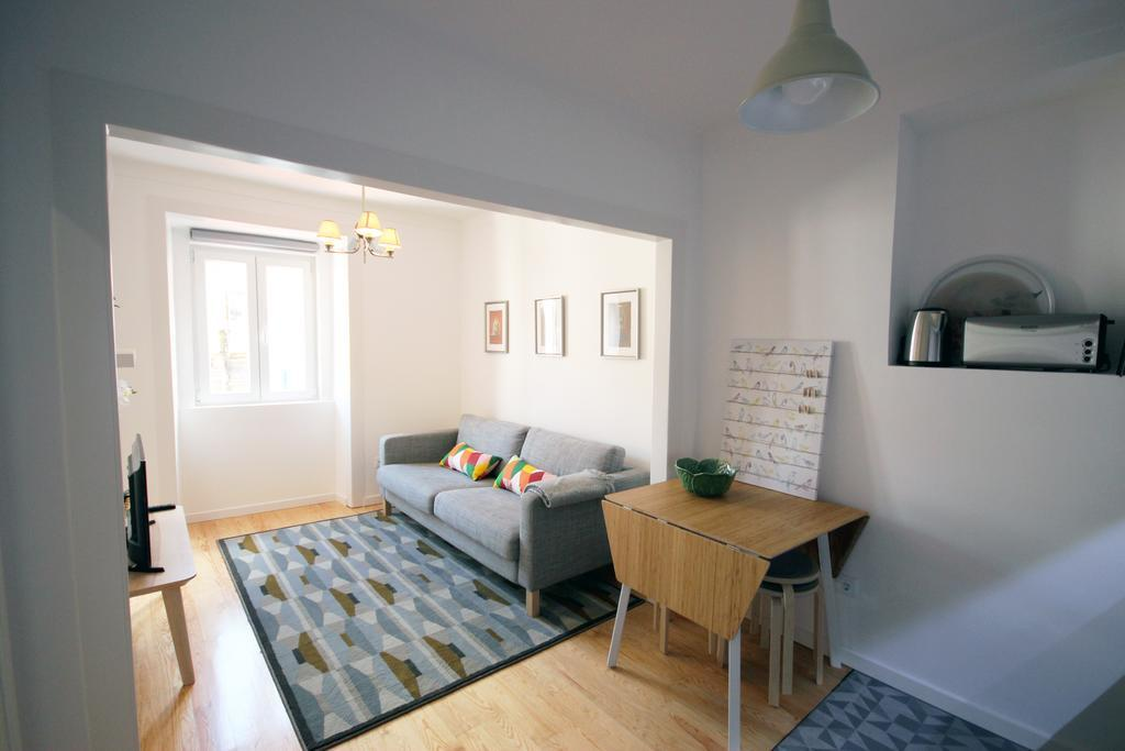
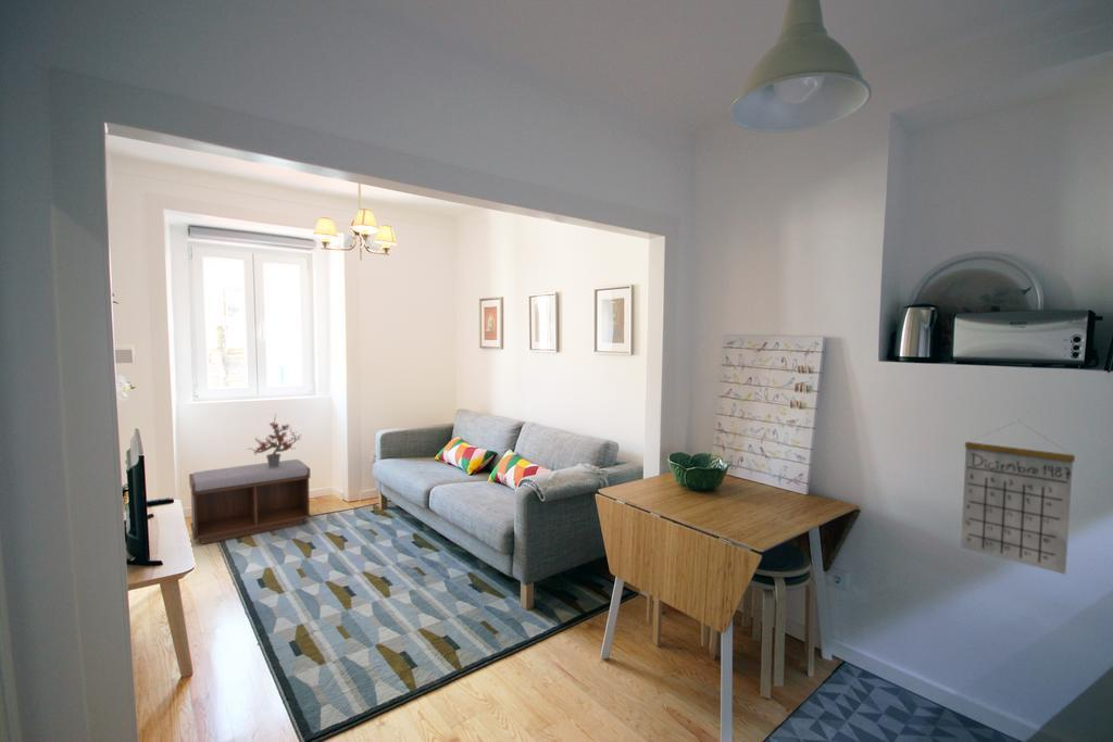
+ potted plant [246,413,302,467]
+ bench [188,458,312,545]
+ calendar [960,420,1076,576]
